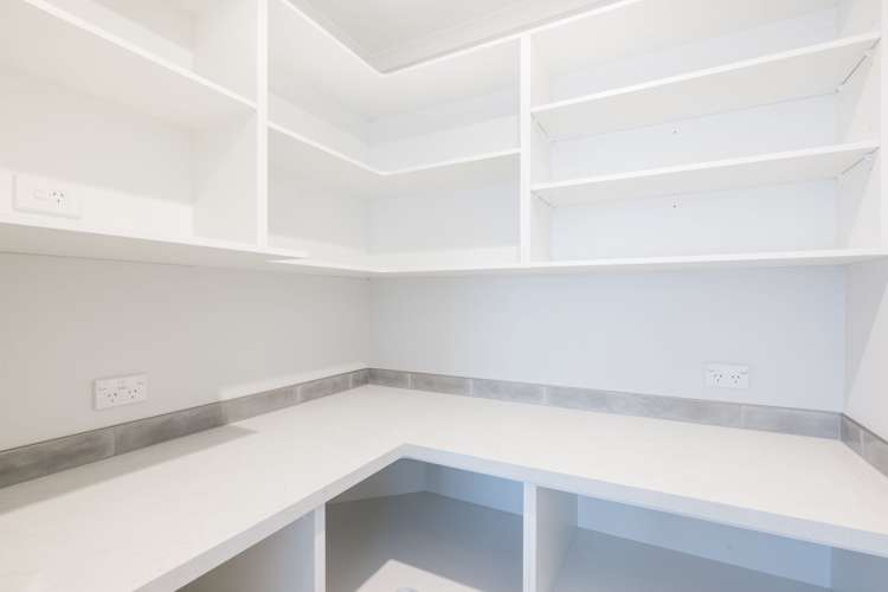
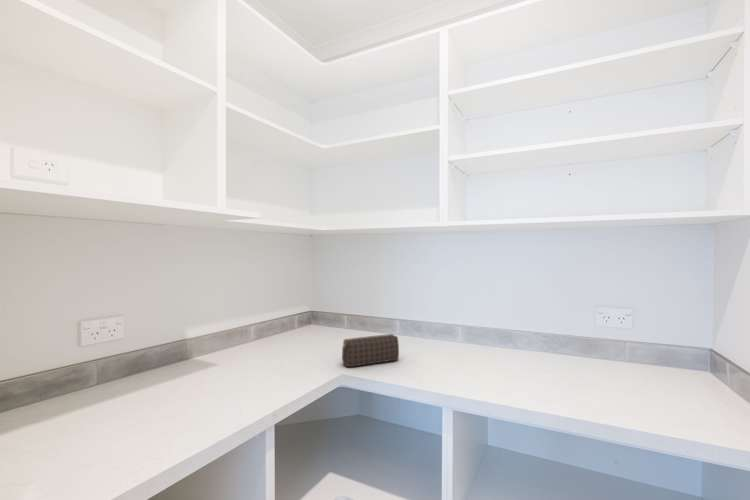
+ speaker [341,333,400,368]
